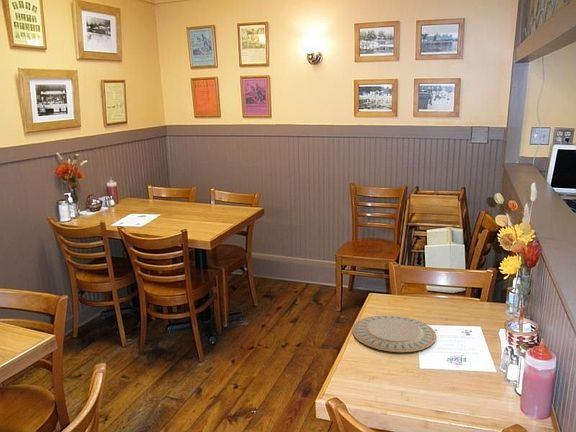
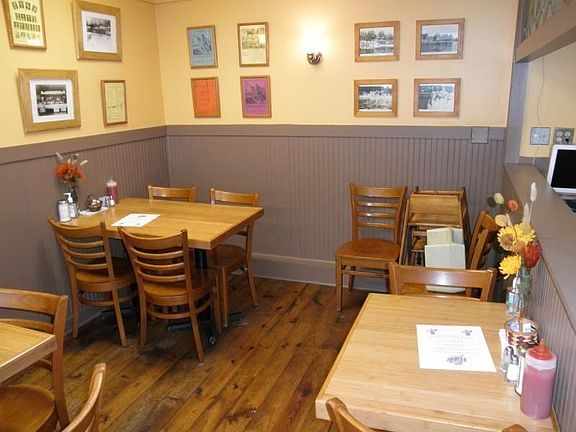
- chinaware [351,315,437,353]
